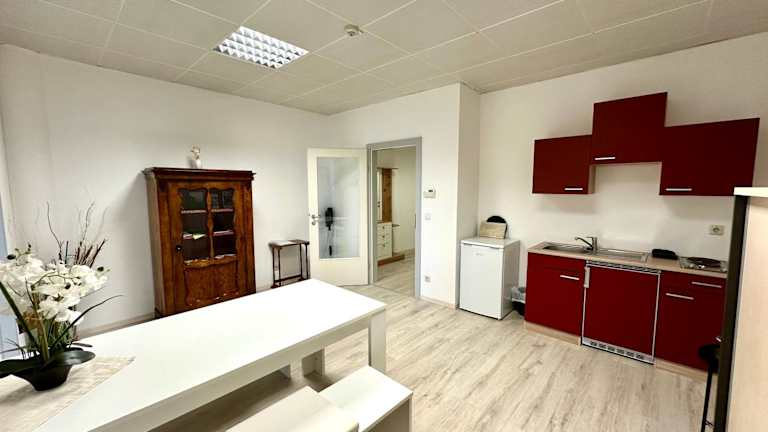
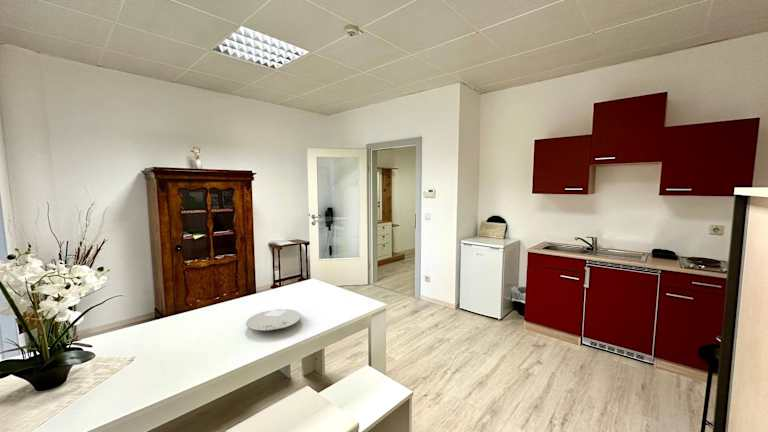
+ plate [245,308,302,332]
